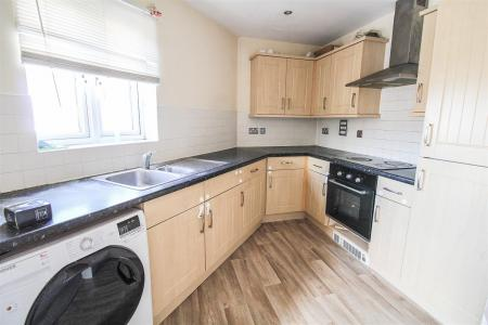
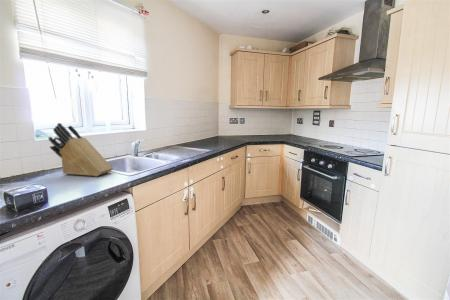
+ knife block [47,122,114,177]
